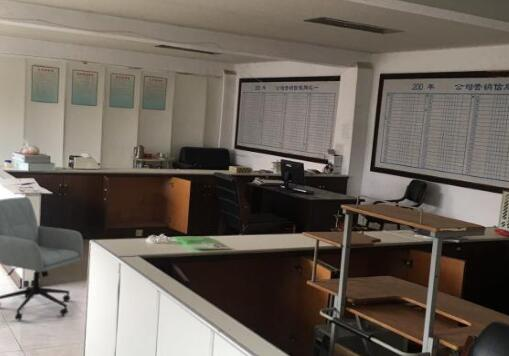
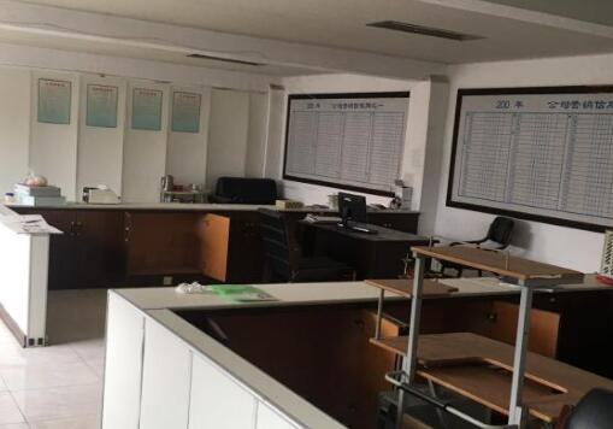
- office chair [0,196,84,321]
